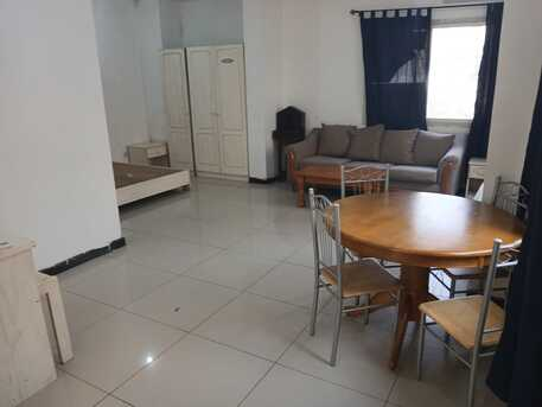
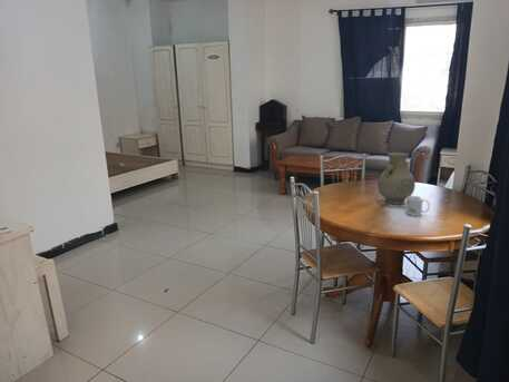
+ vase [376,151,417,205]
+ mug [404,195,431,217]
